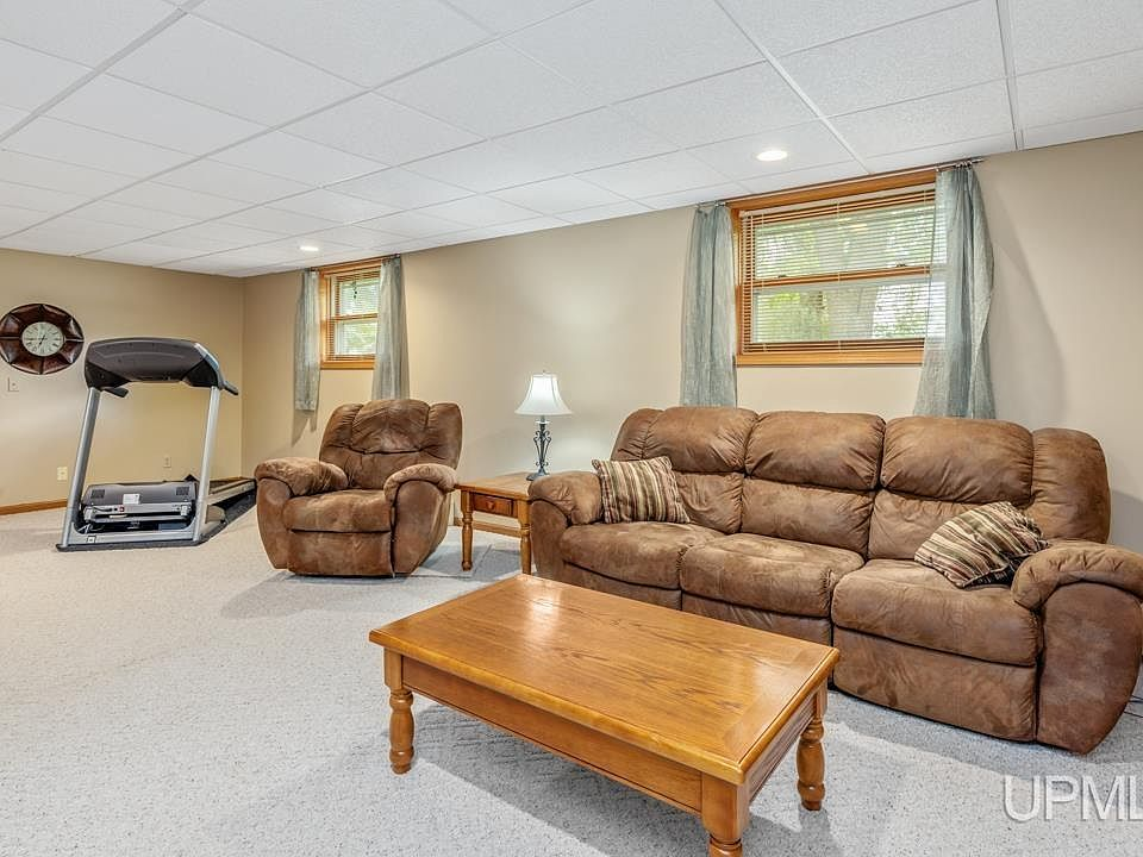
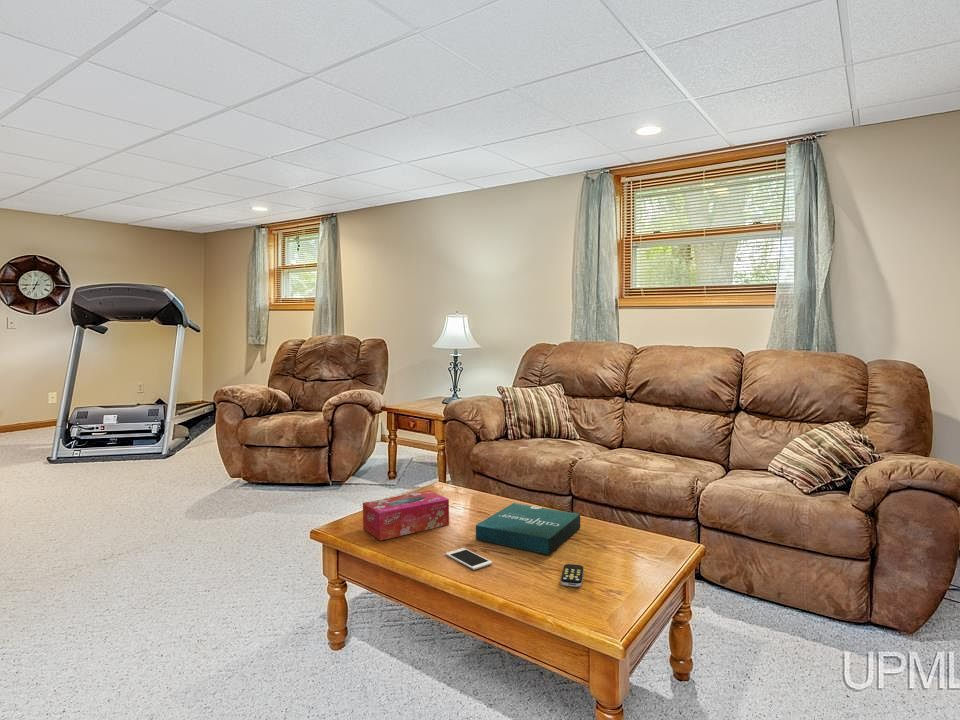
+ cell phone [445,547,493,571]
+ tissue box [362,490,450,541]
+ pizza box [475,502,581,555]
+ remote control [560,563,585,588]
